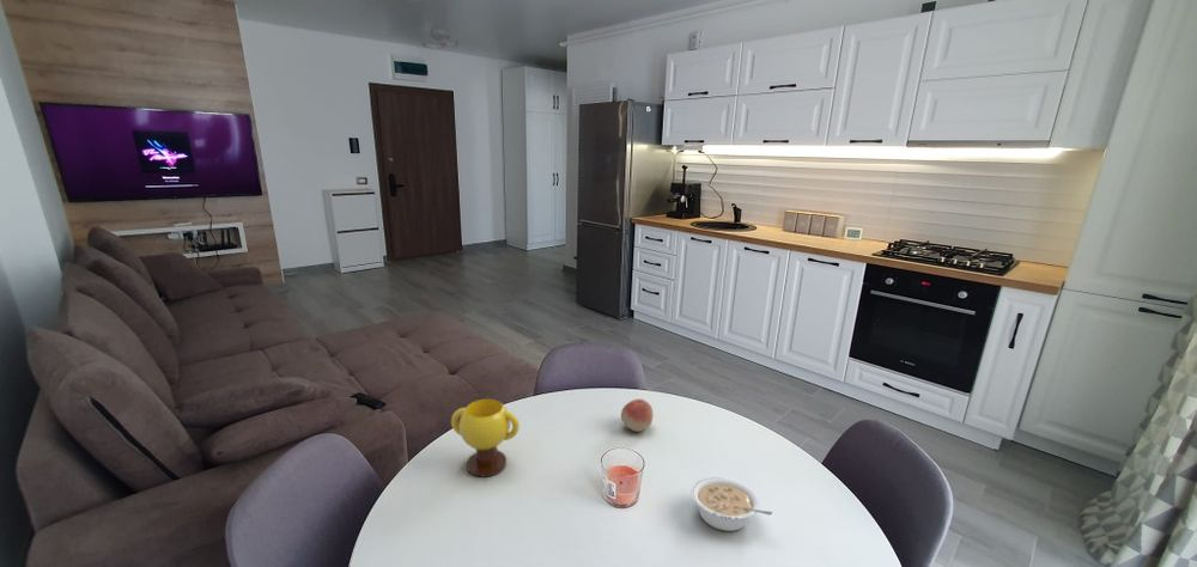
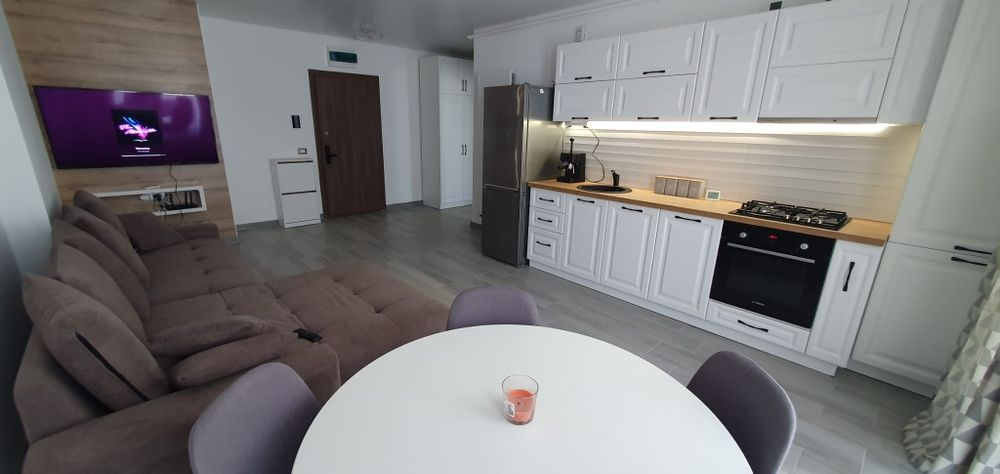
- mug [450,398,521,477]
- fruit [620,398,655,433]
- legume [691,476,774,532]
